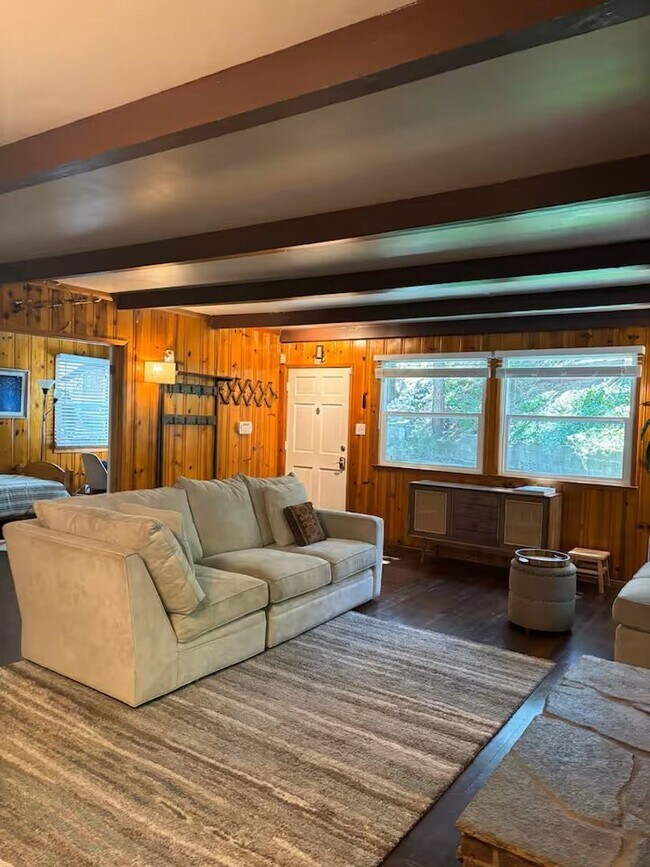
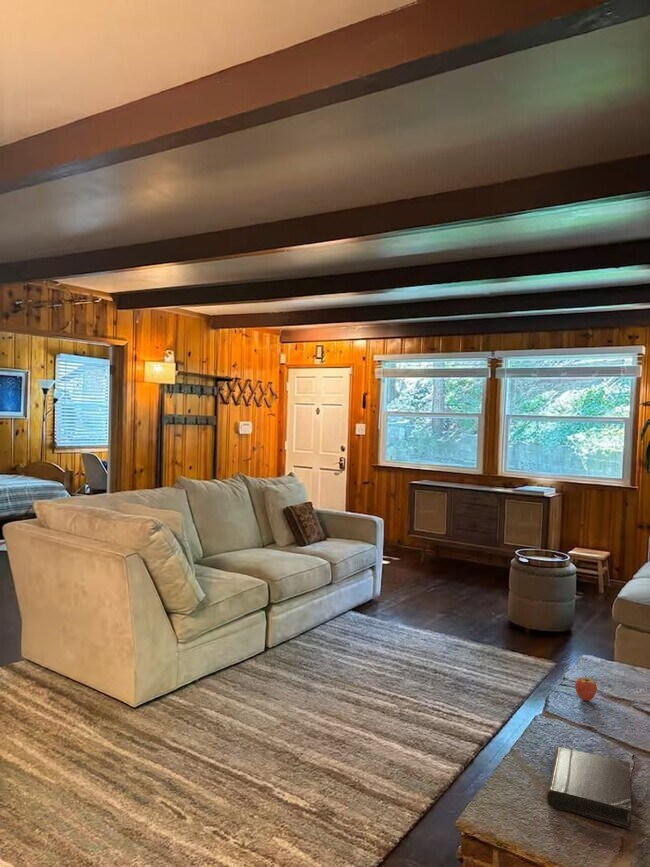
+ book [546,746,632,830]
+ fruit [574,674,598,702]
